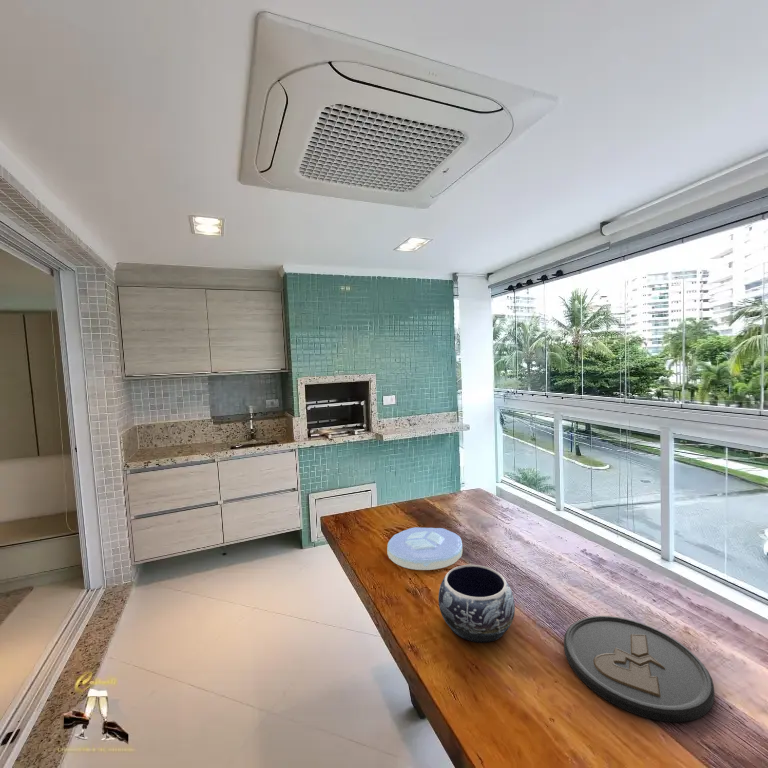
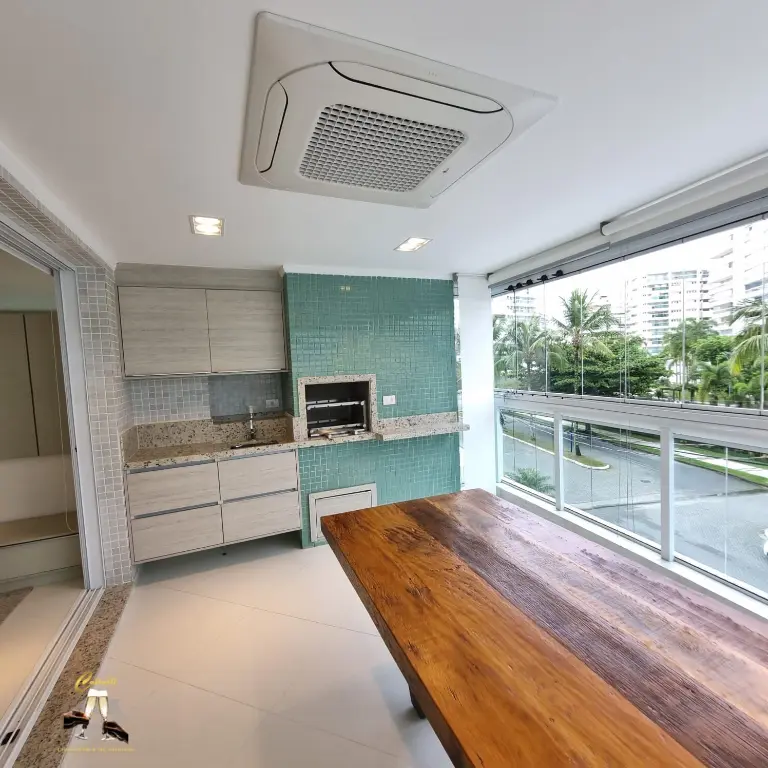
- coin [563,615,715,723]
- decorative bowl [437,564,516,644]
- plate [386,526,463,571]
